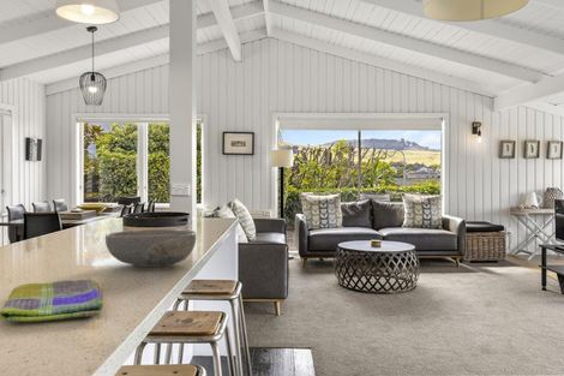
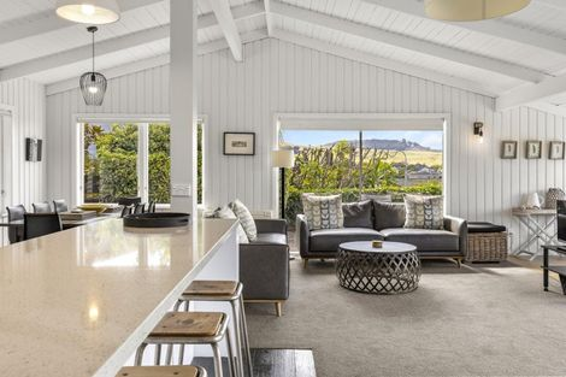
- dish towel [0,277,104,323]
- bowl [104,228,197,268]
